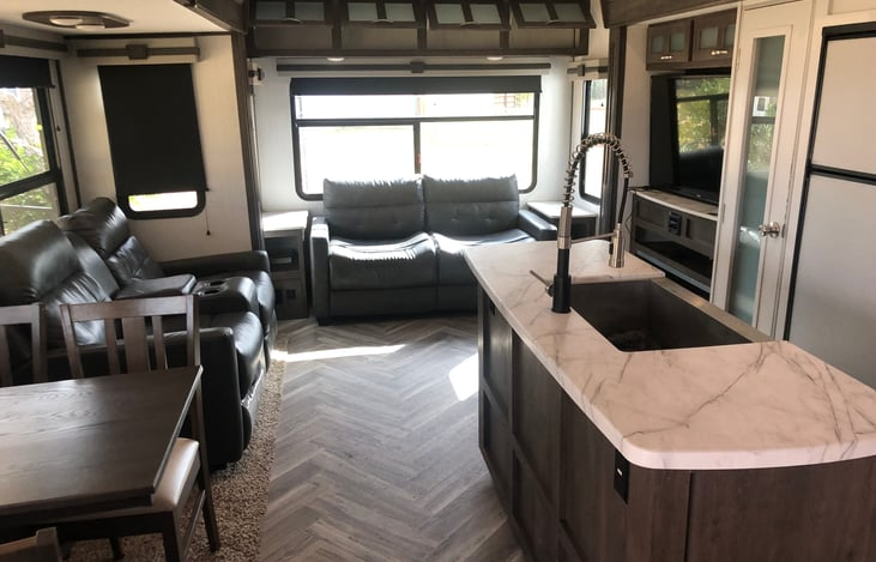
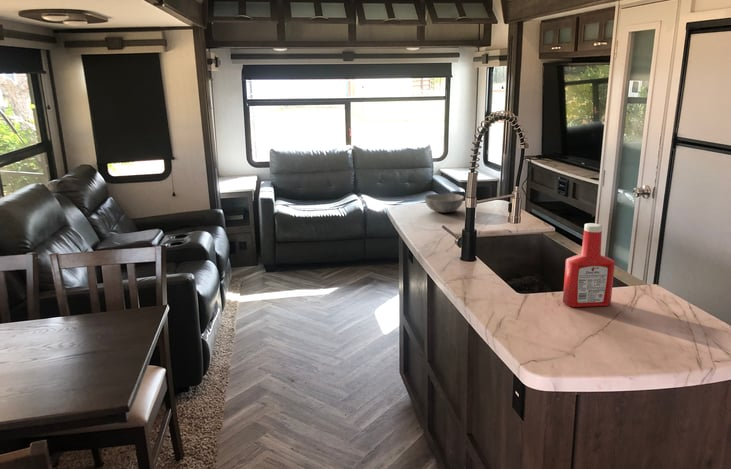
+ bowl [423,192,465,214]
+ soap bottle [562,222,616,308]
